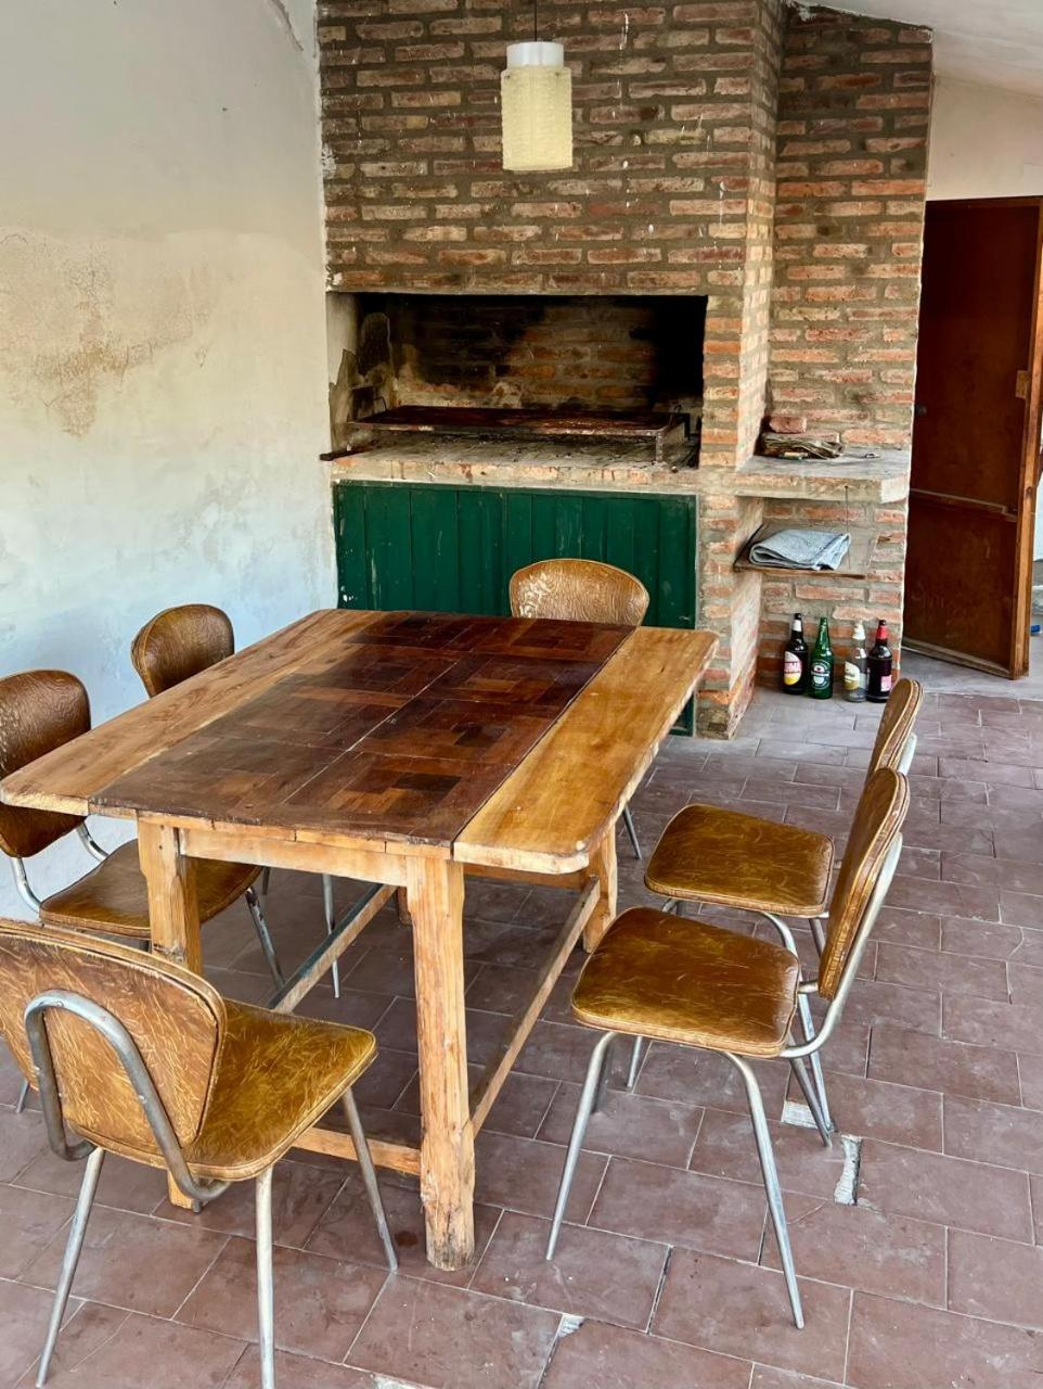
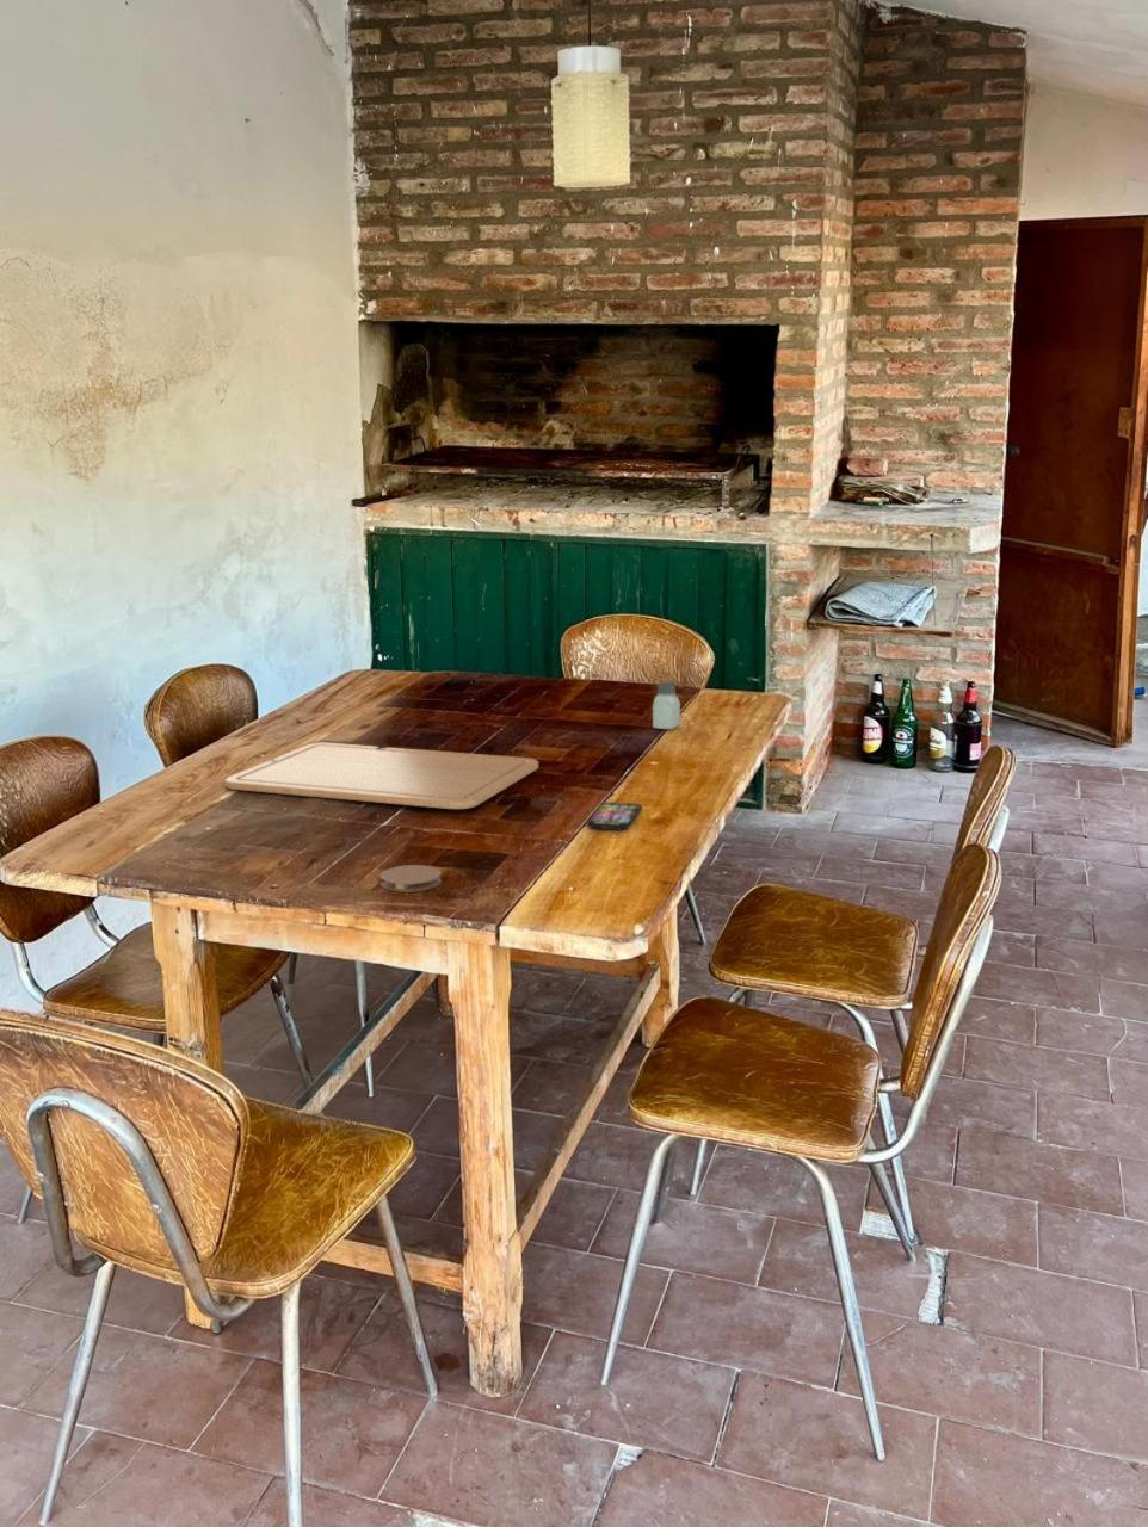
+ coaster [380,864,443,893]
+ saltshaker [651,681,681,732]
+ chopping board [223,742,539,810]
+ smartphone [586,801,643,830]
